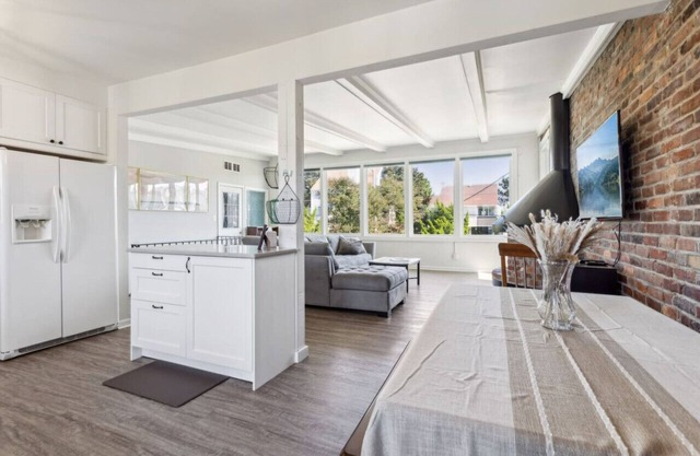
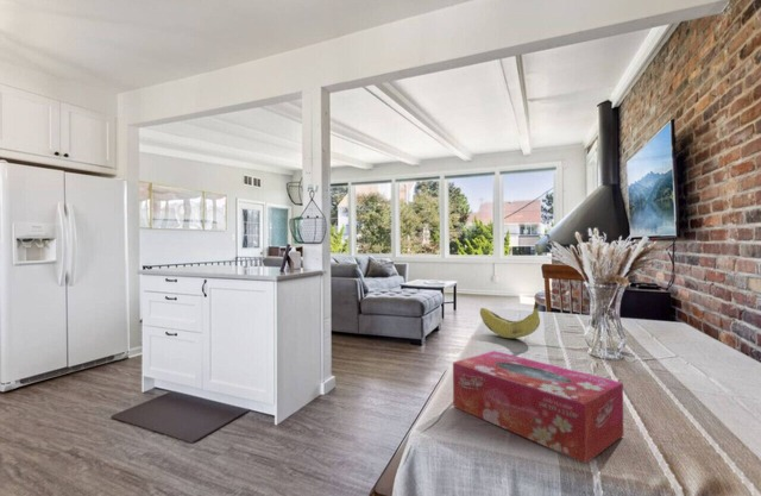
+ banana [479,300,541,339]
+ tissue box [452,350,624,465]
